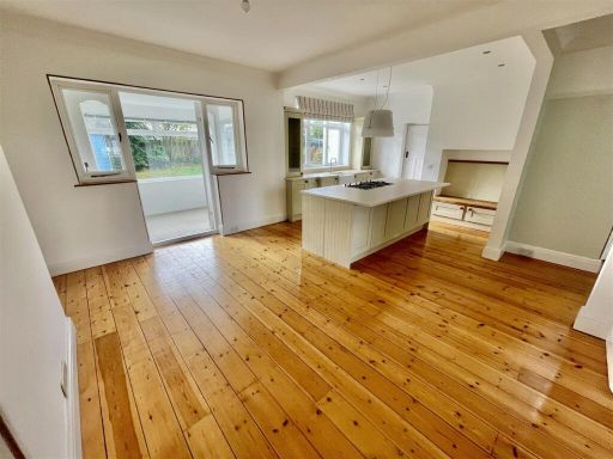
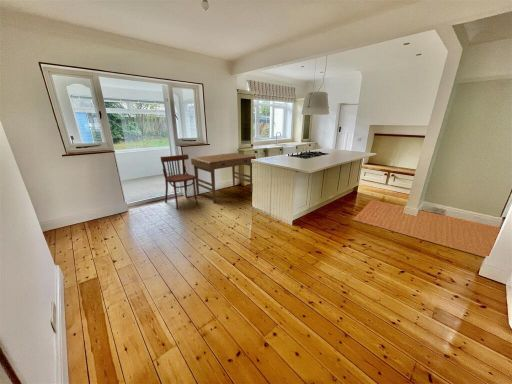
+ rug [352,199,501,258]
+ dining chair [159,153,199,210]
+ desk [190,152,257,204]
